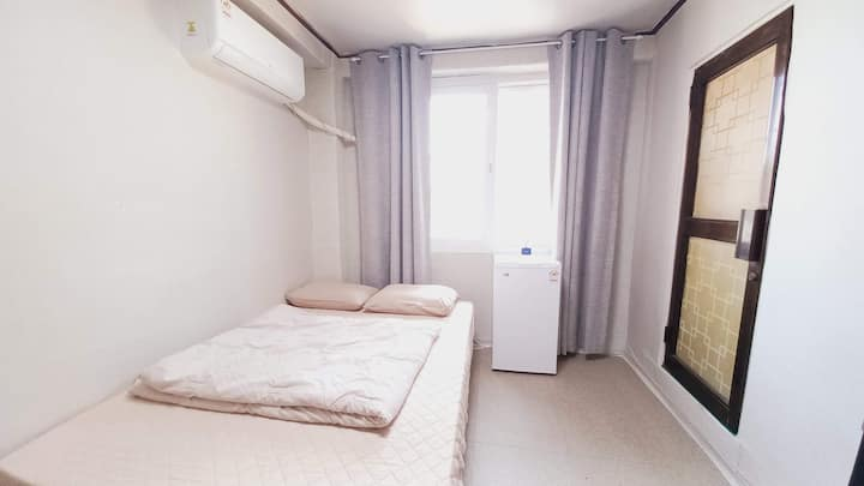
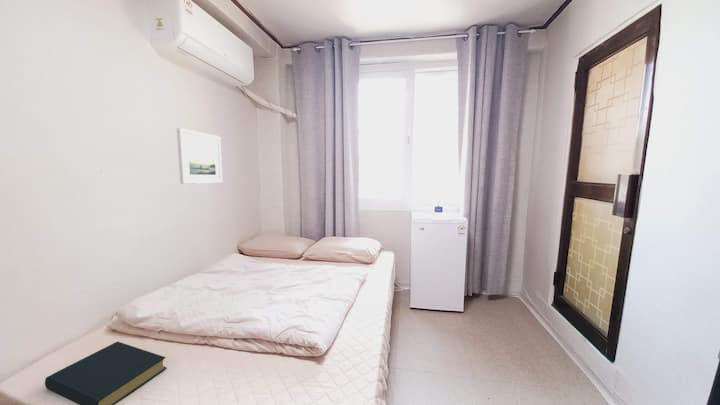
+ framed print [176,127,224,185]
+ hardback book [44,341,167,405]
